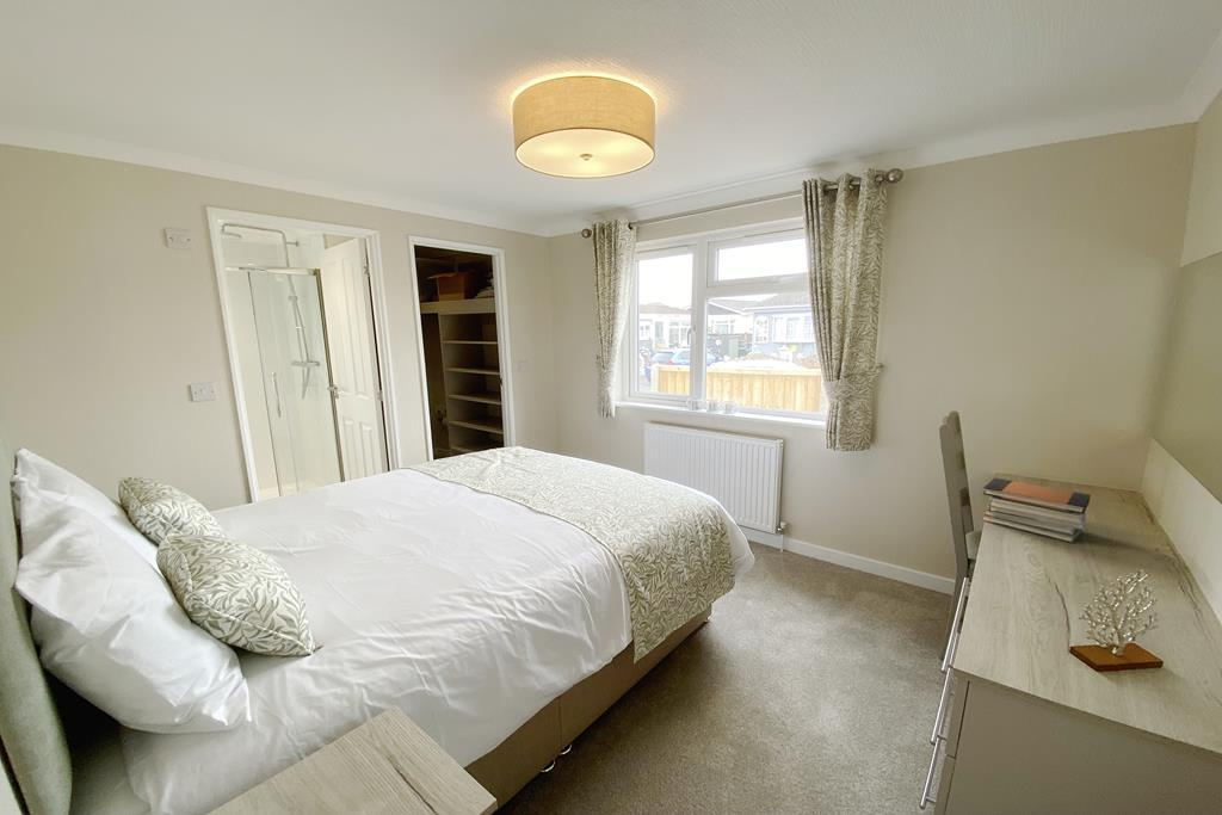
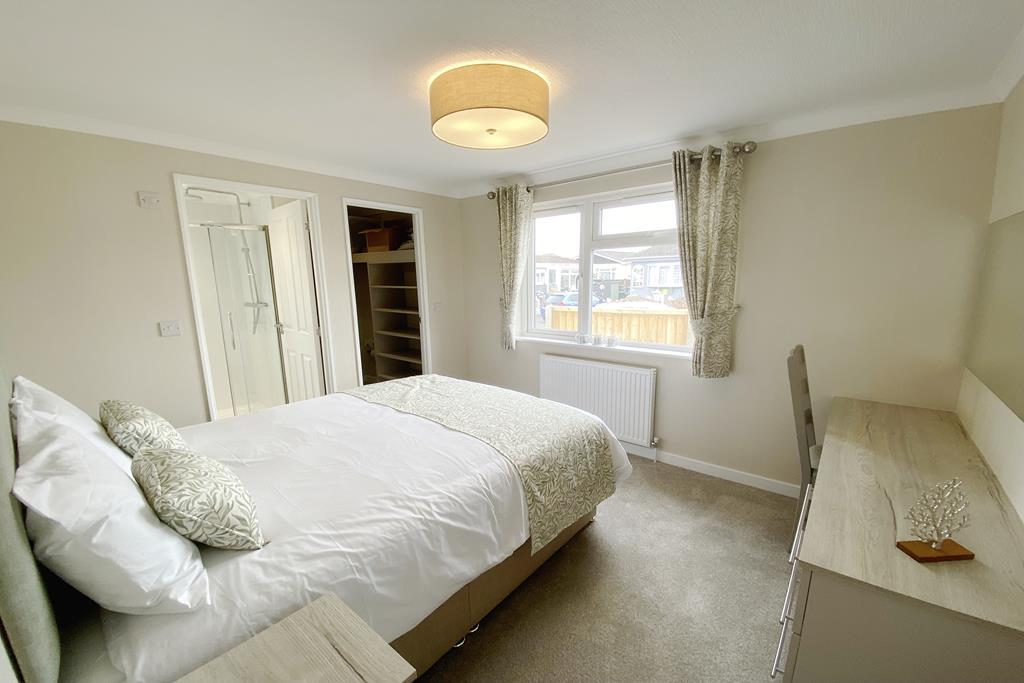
- book stack [980,477,1092,544]
